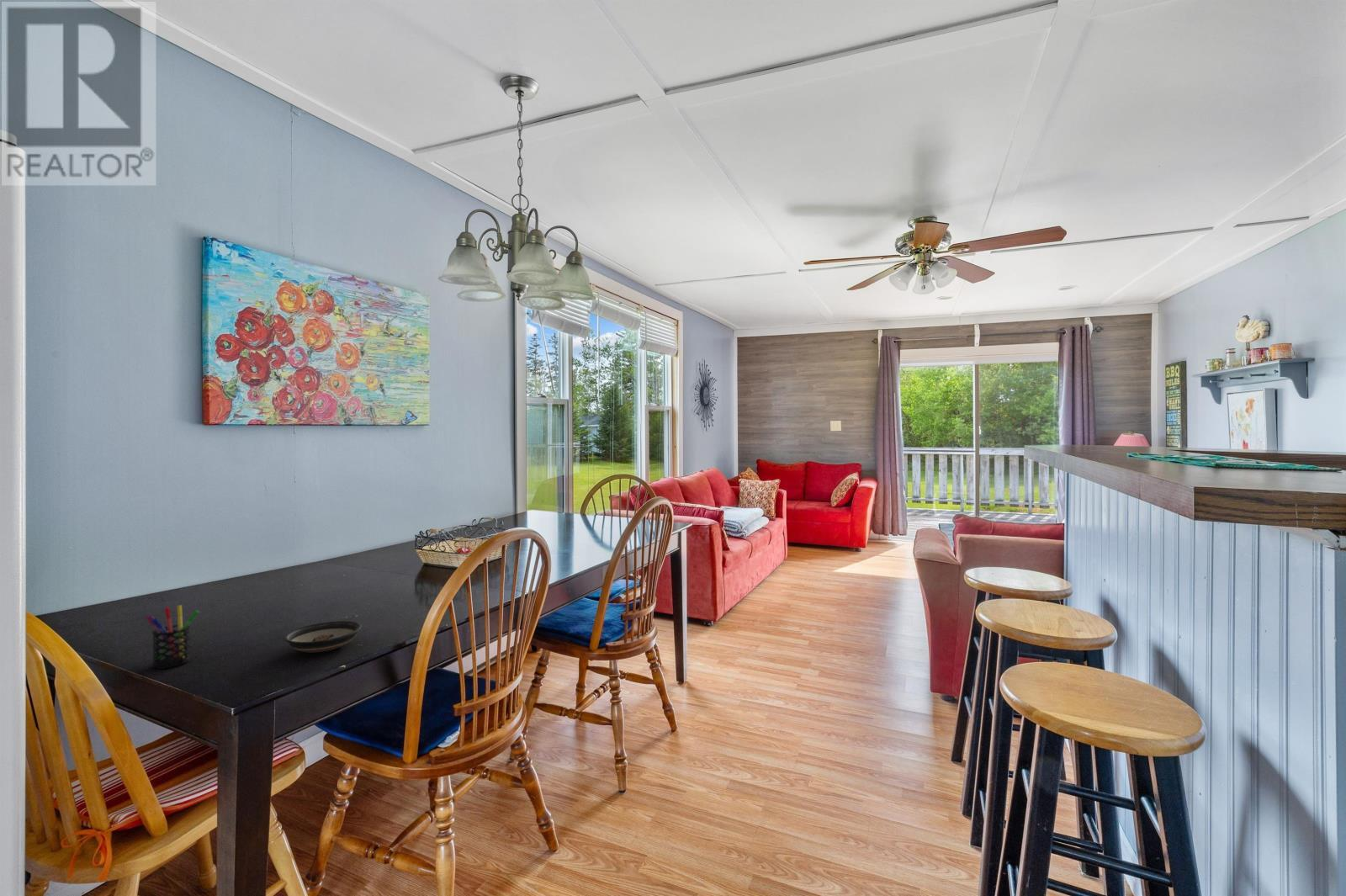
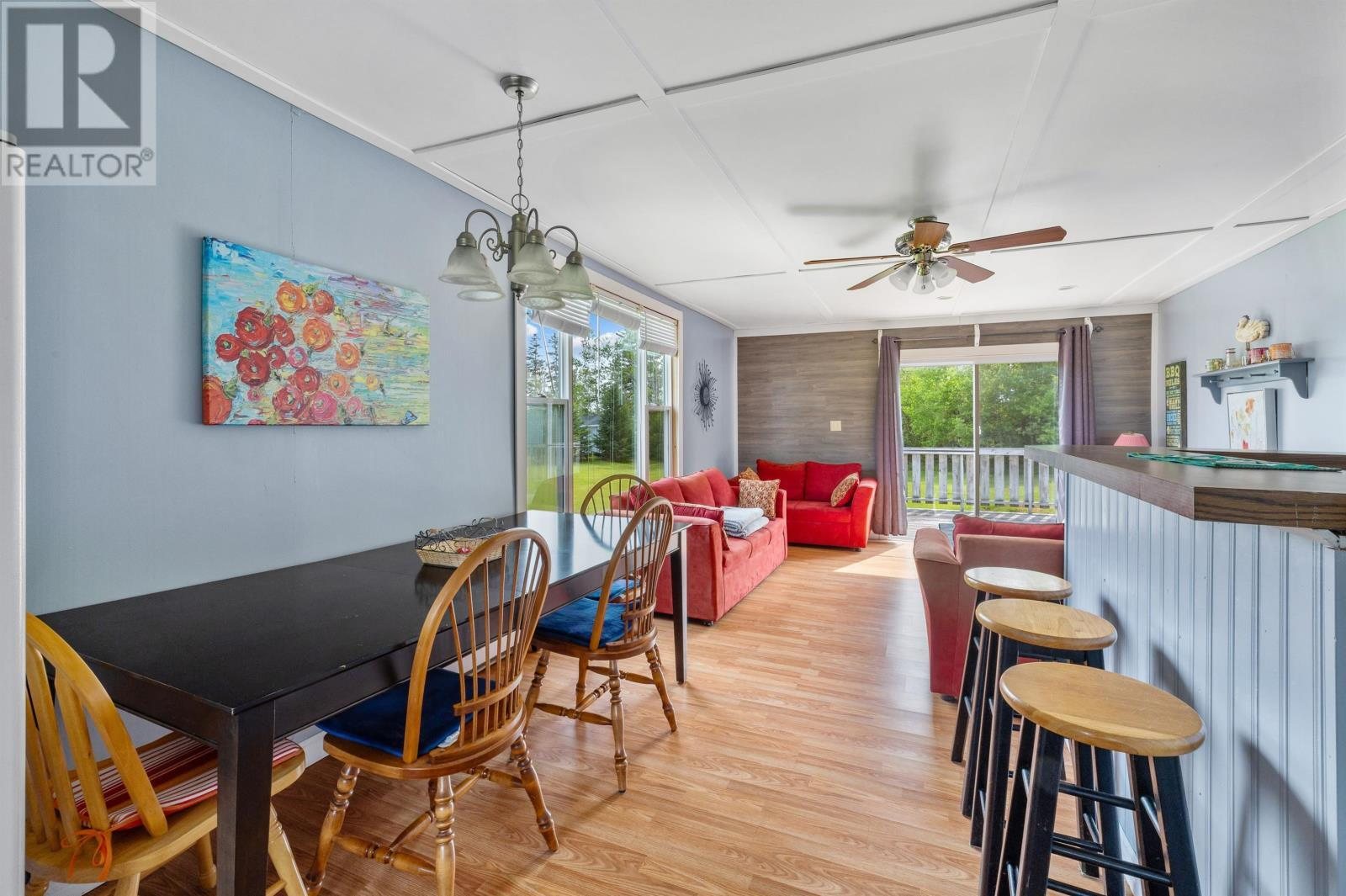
- pen holder [145,604,200,670]
- saucer [283,620,362,654]
